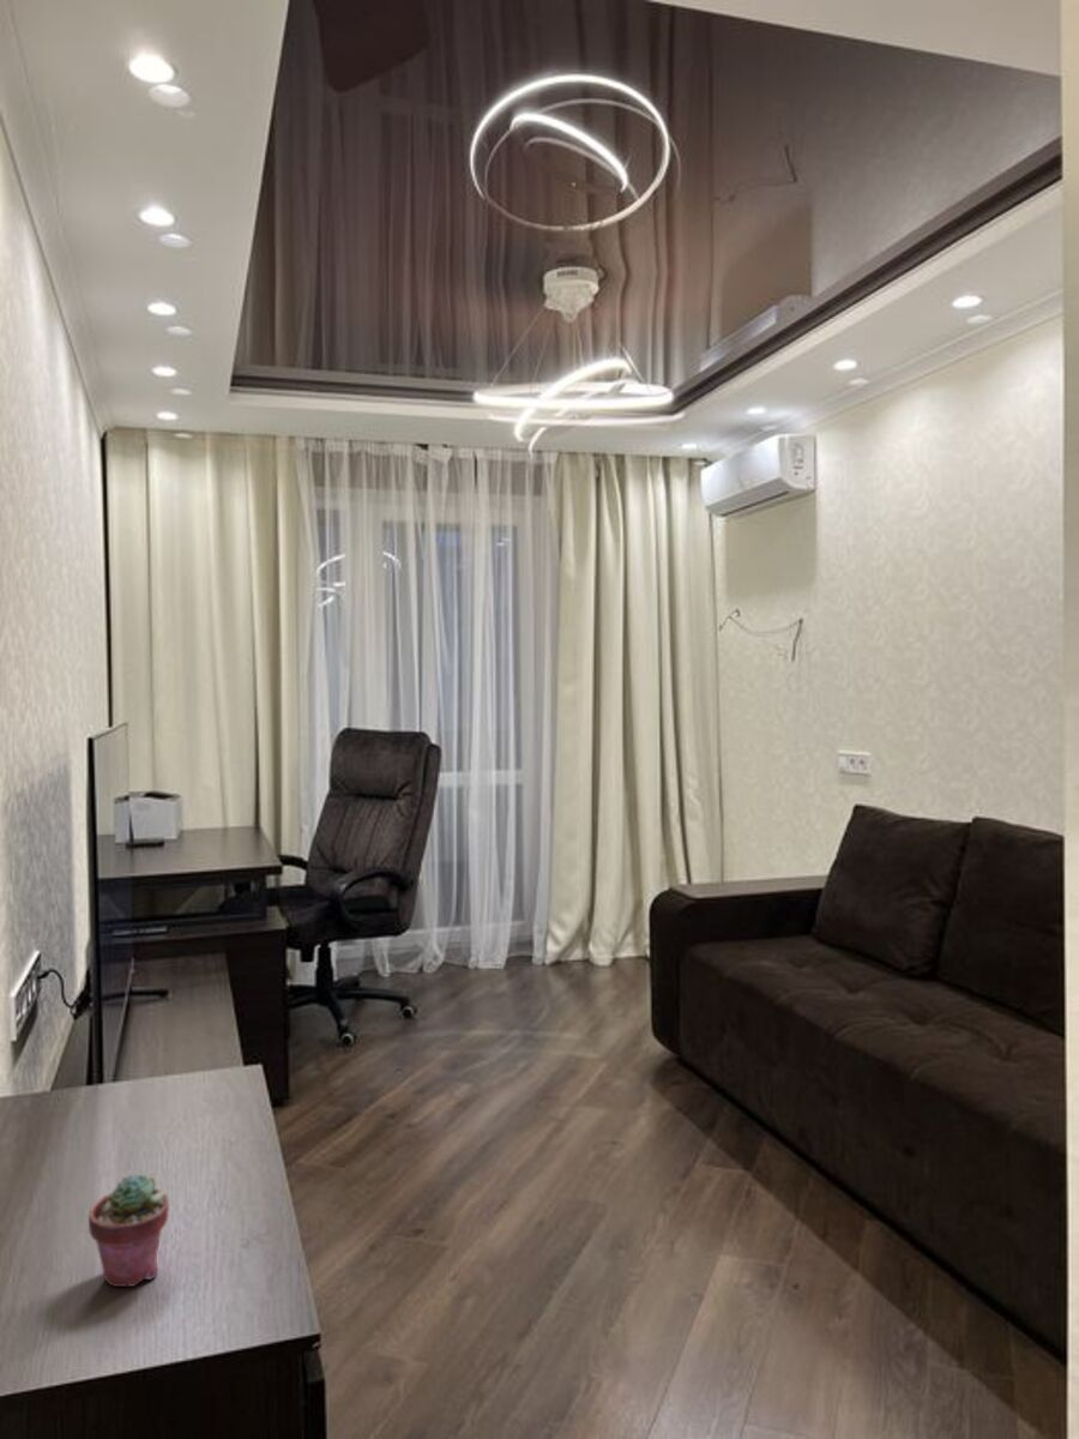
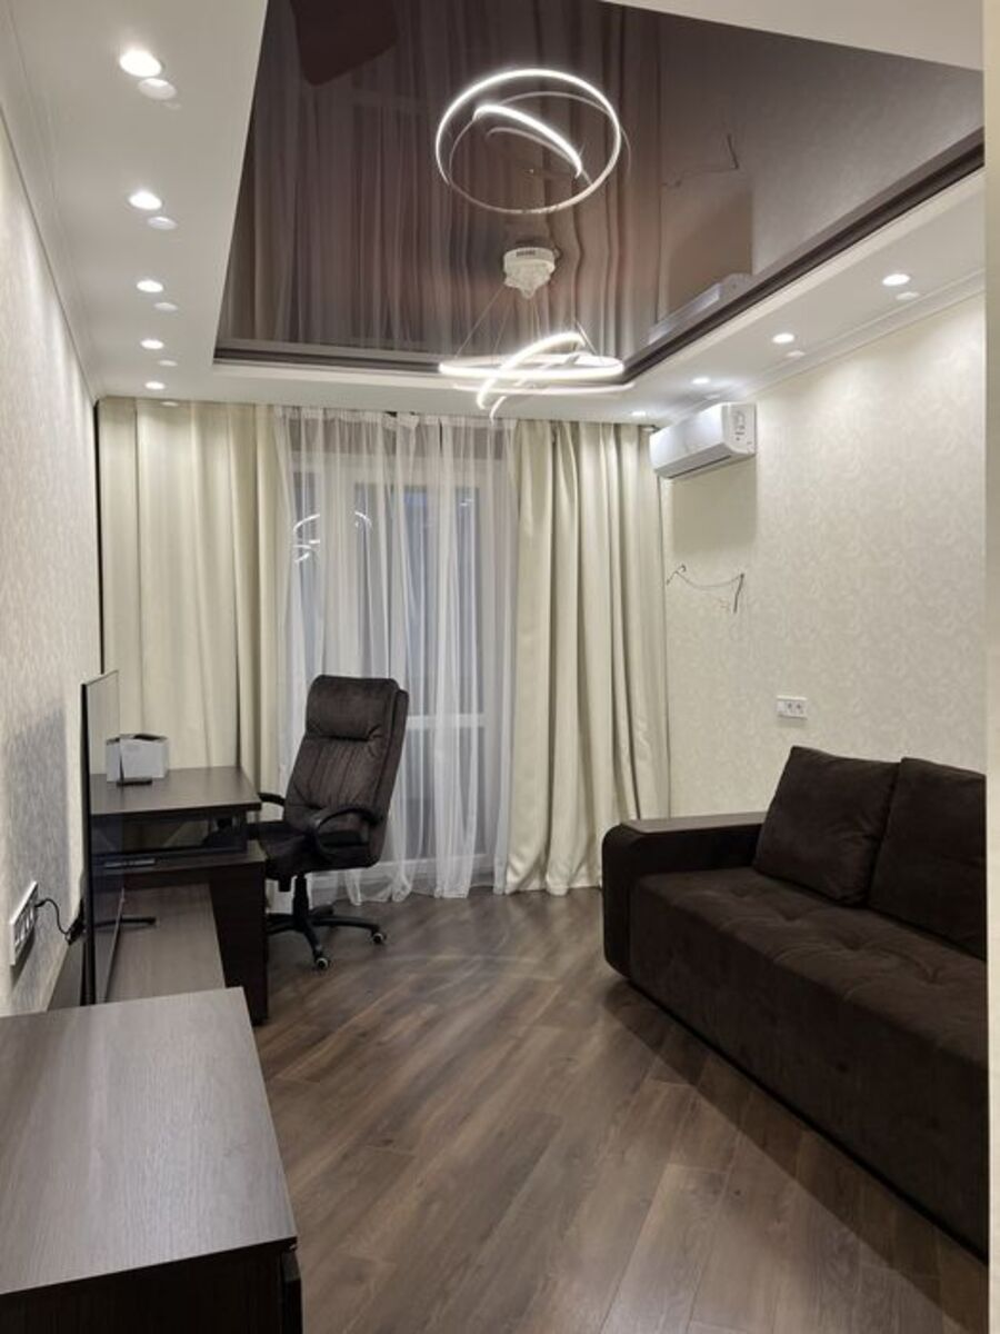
- potted succulent [88,1173,170,1288]
